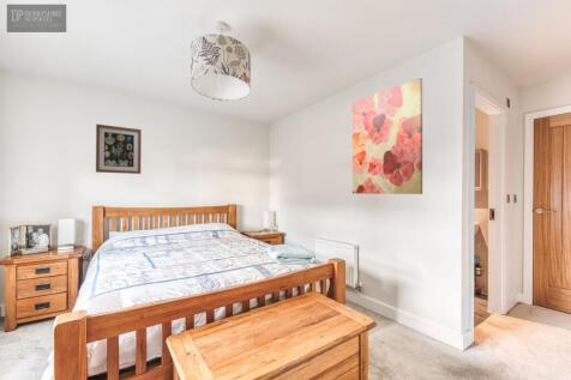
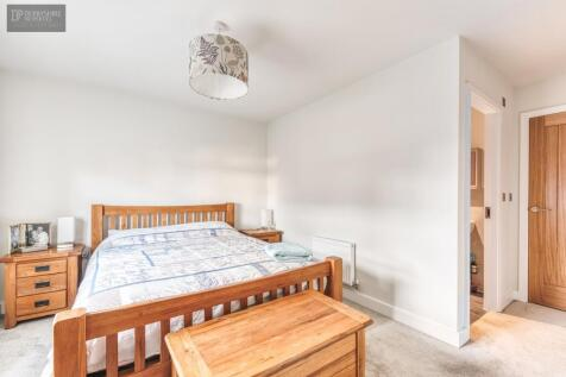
- wall art [95,123,143,175]
- wall art [351,77,423,195]
